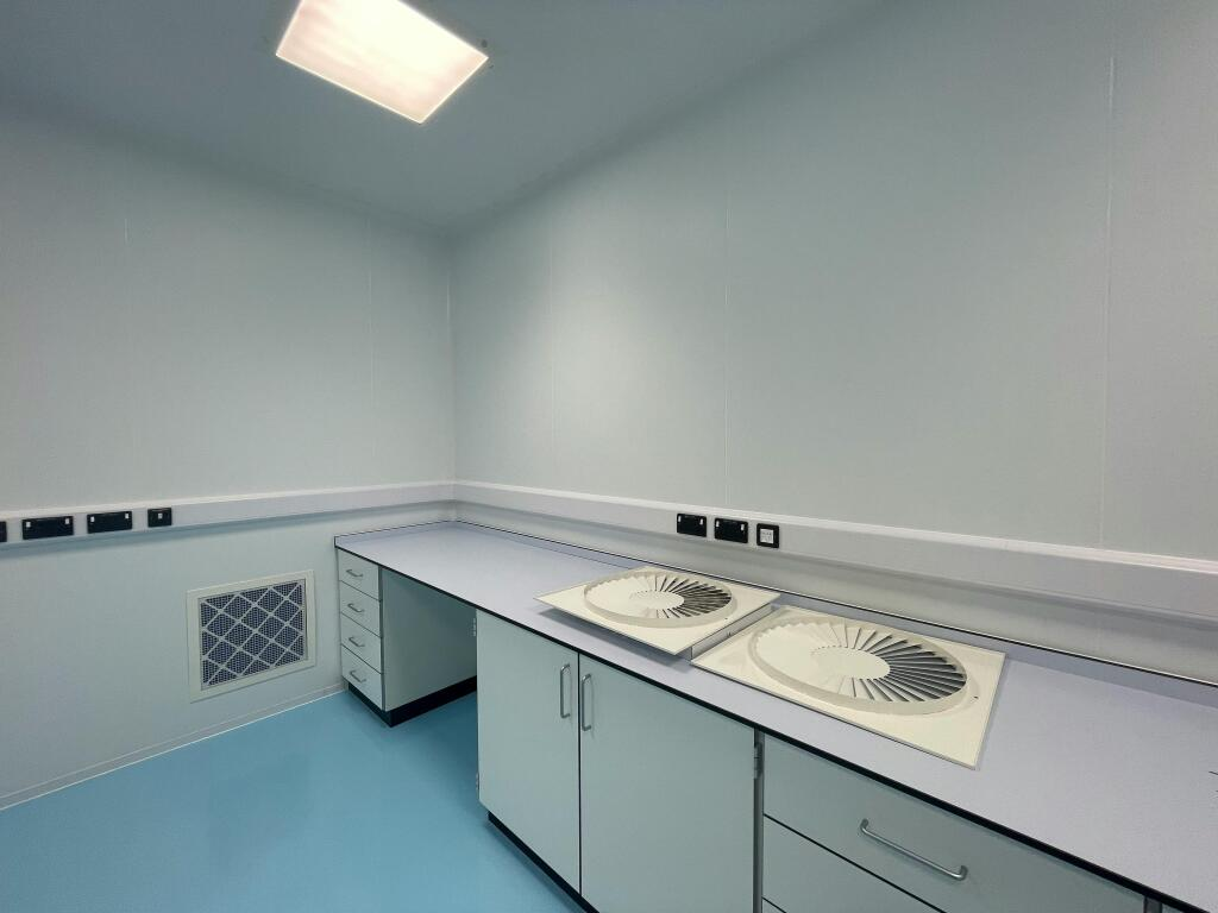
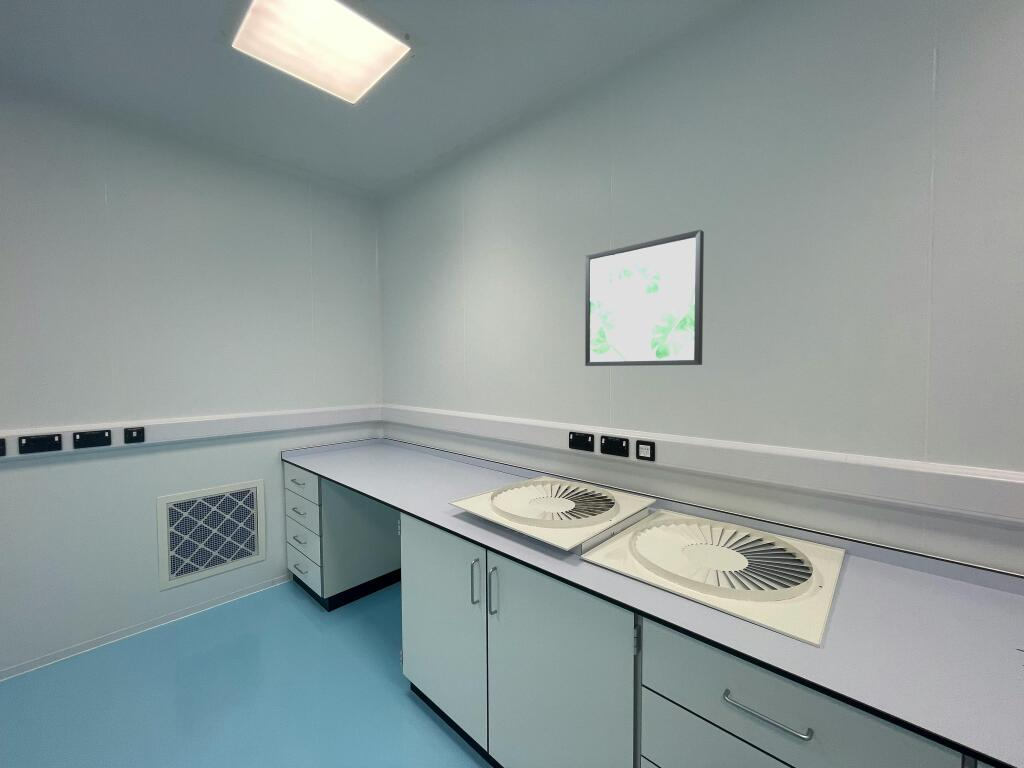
+ wall art [584,229,705,367]
